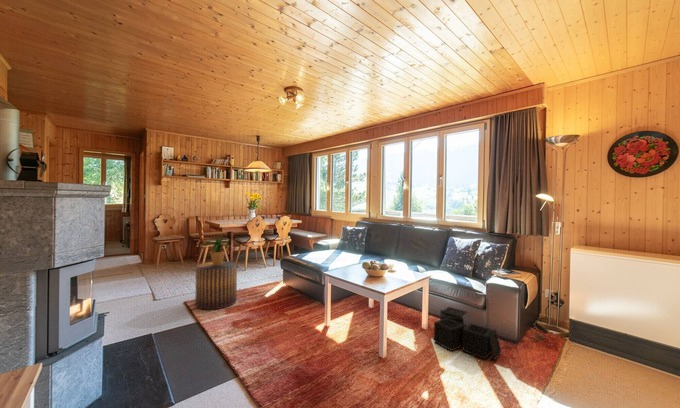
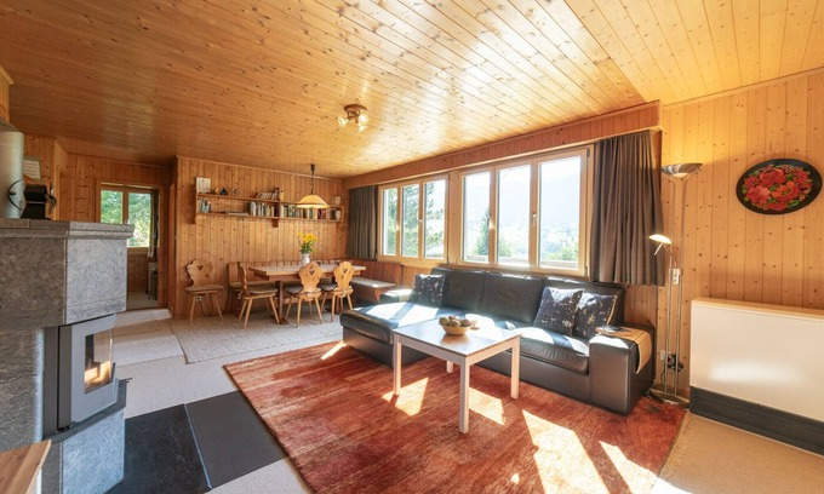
- storage bin [433,306,502,361]
- stool [194,260,238,311]
- potted plant [202,237,231,265]
